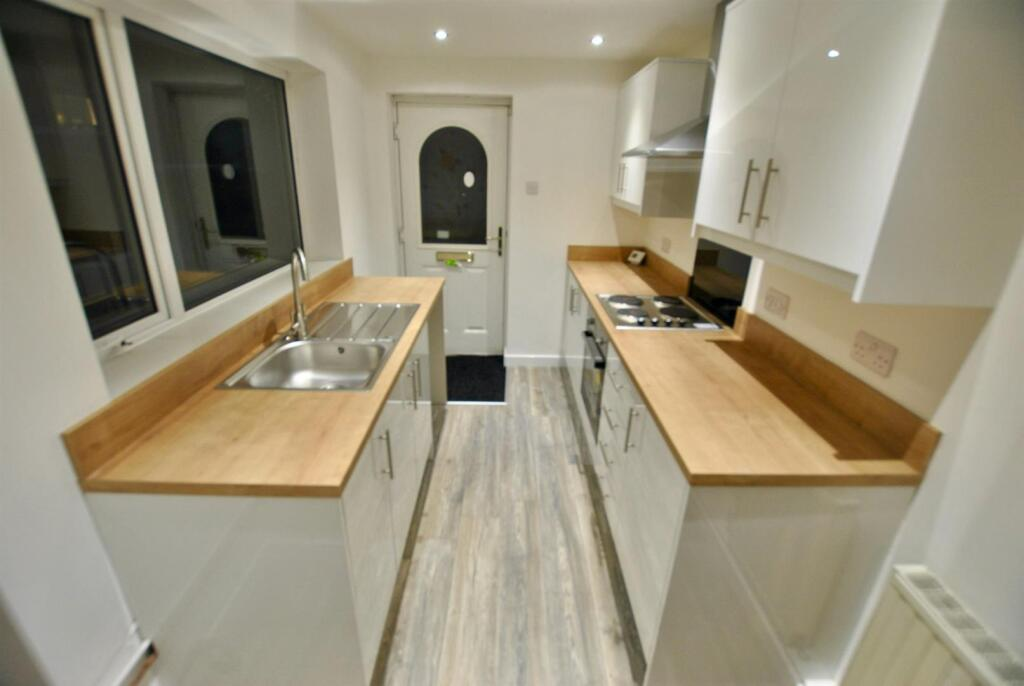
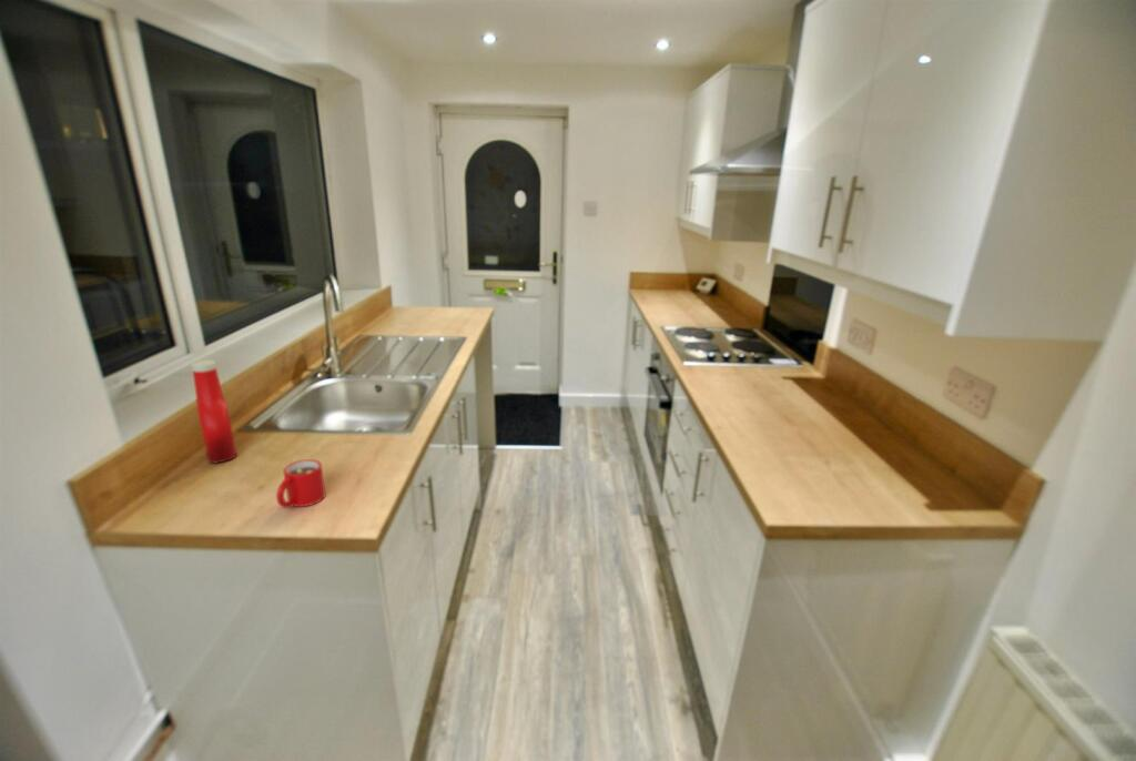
+ mug [275,458,327,509]
+ soap bottle [190,358,237,465]
